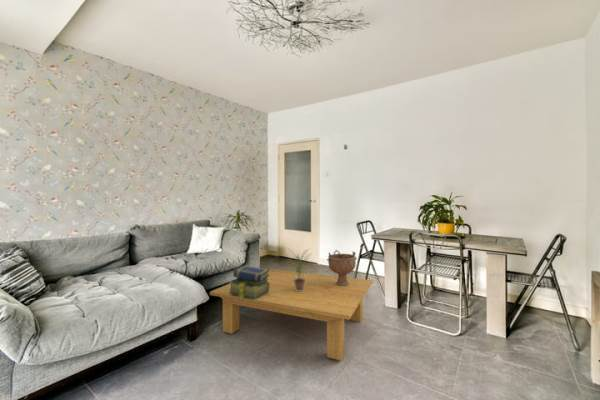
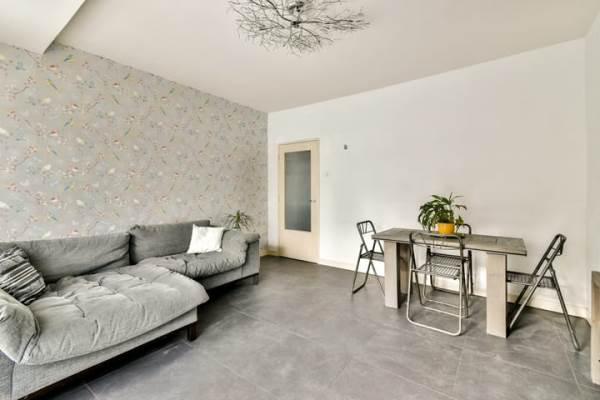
- decorative bowl [326,249,358,286]
- potted plant [283,247,313,291]
- coffee table [209,267,373,361]
- stack of books [228,264,270,301]
